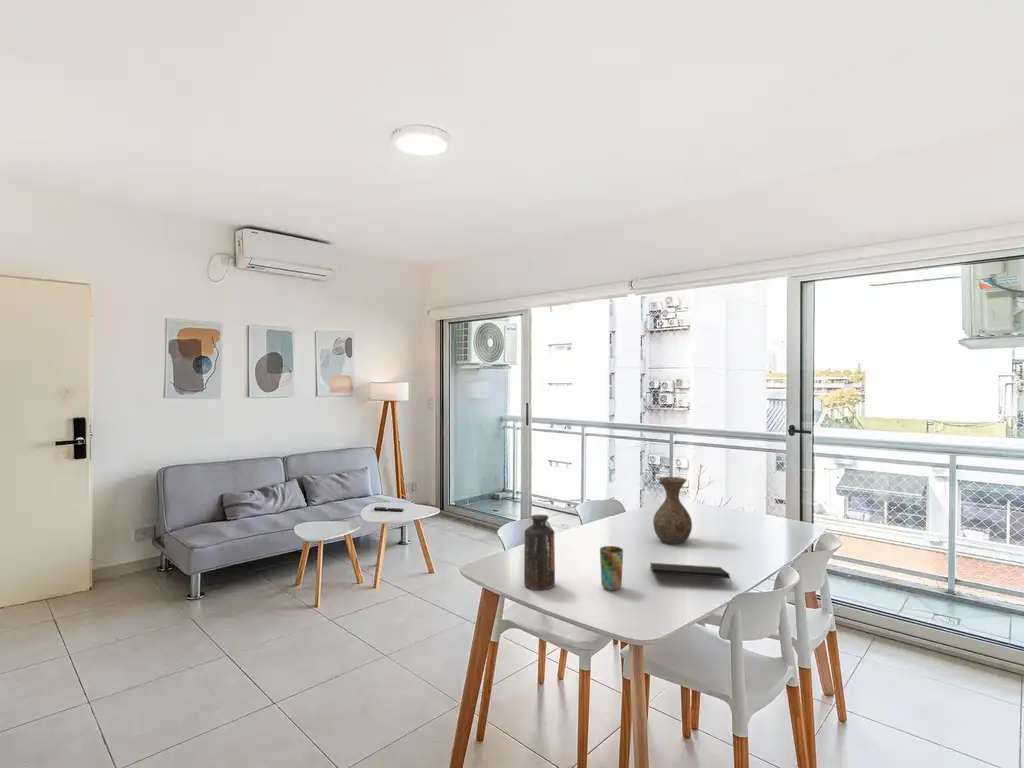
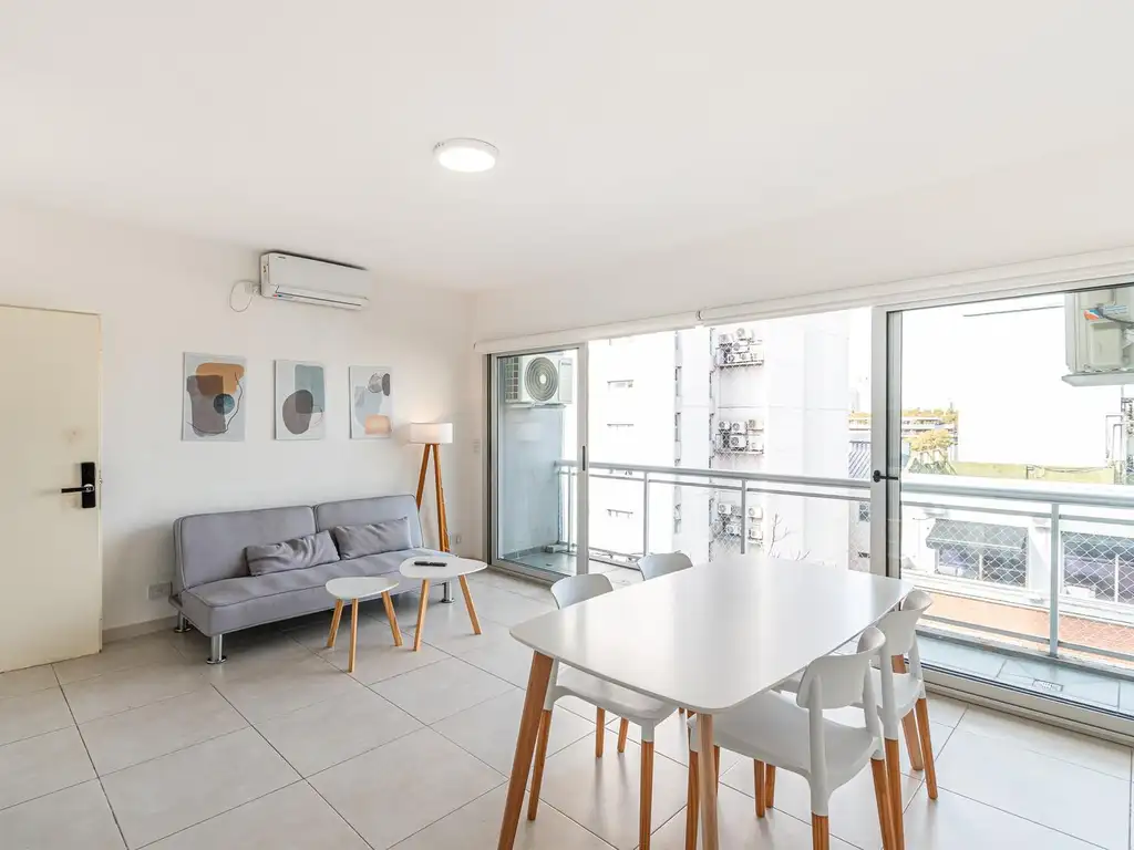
- notepad [649,562,733,590]
- vase [652,476,693,545]
- bottle [523,514,556,591]
- cup [599,545,624,592]
